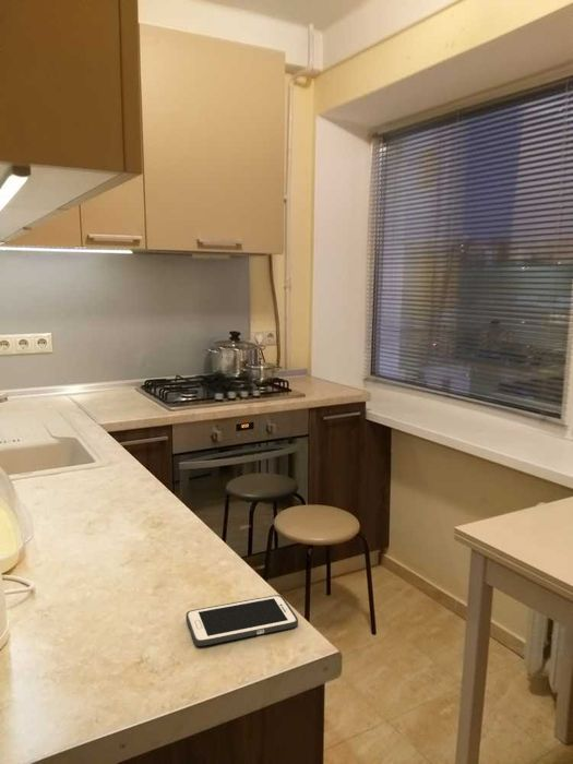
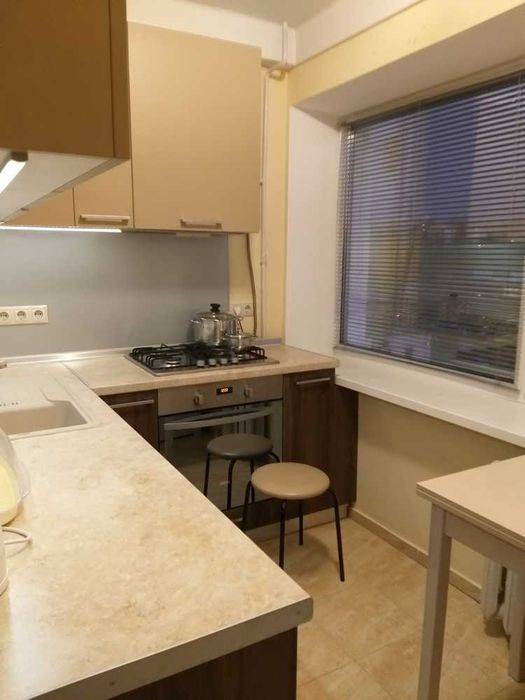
- cell phone [184,594,299,647]
